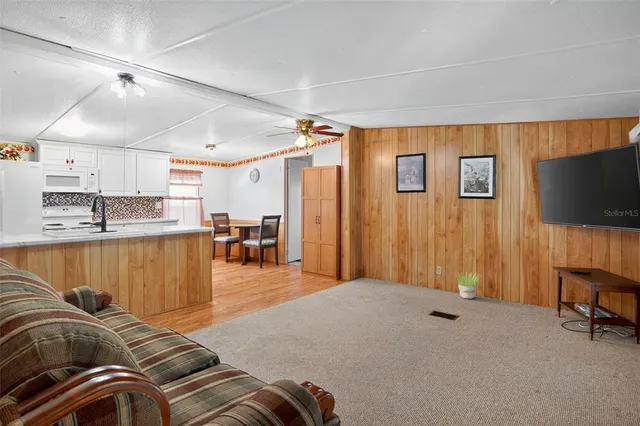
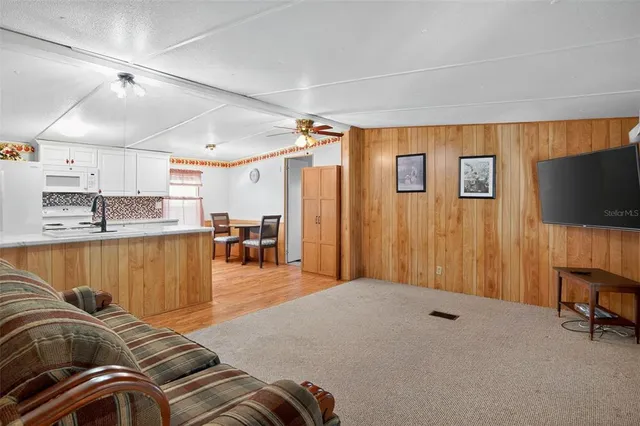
- potted plant [454,271,482,300]
